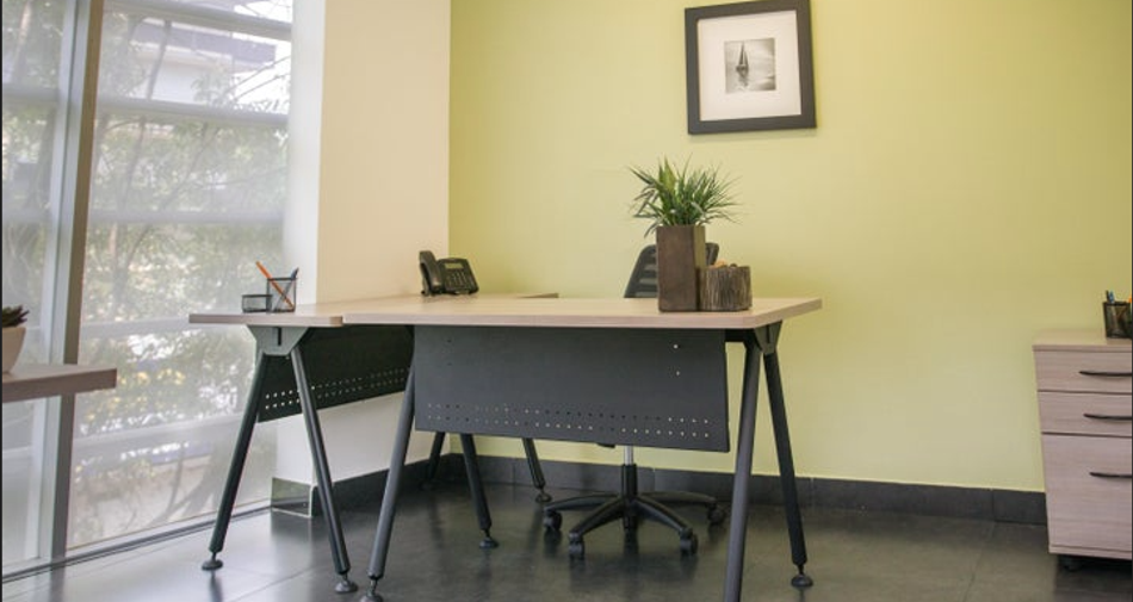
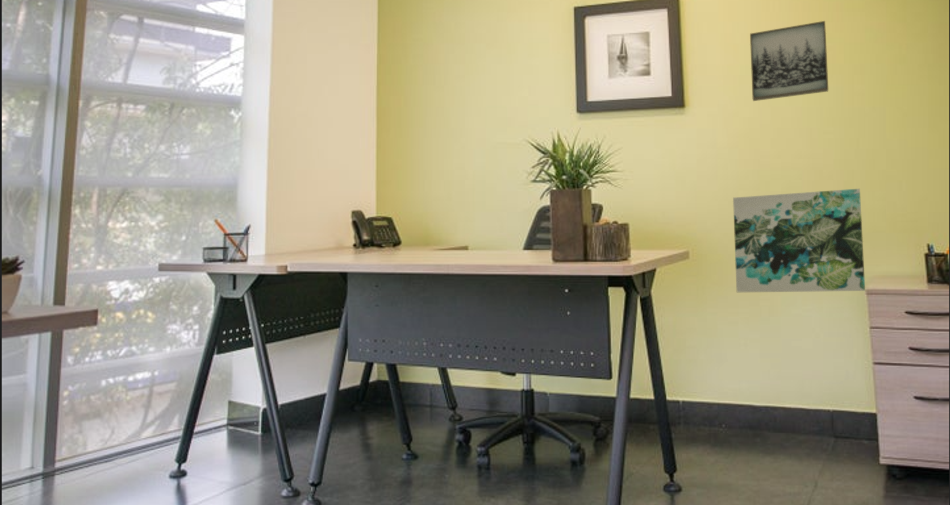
+ wall art [749,20,829,102]
+ wall art [732,188,866,293]
